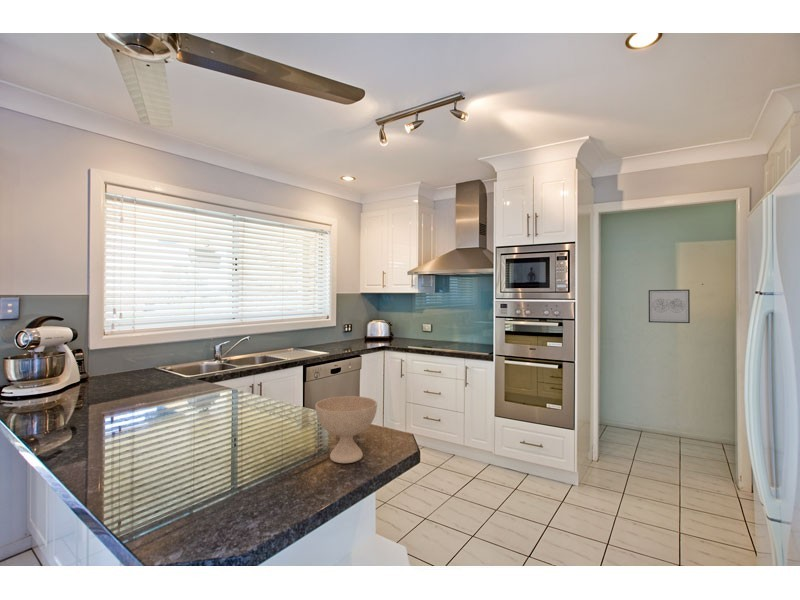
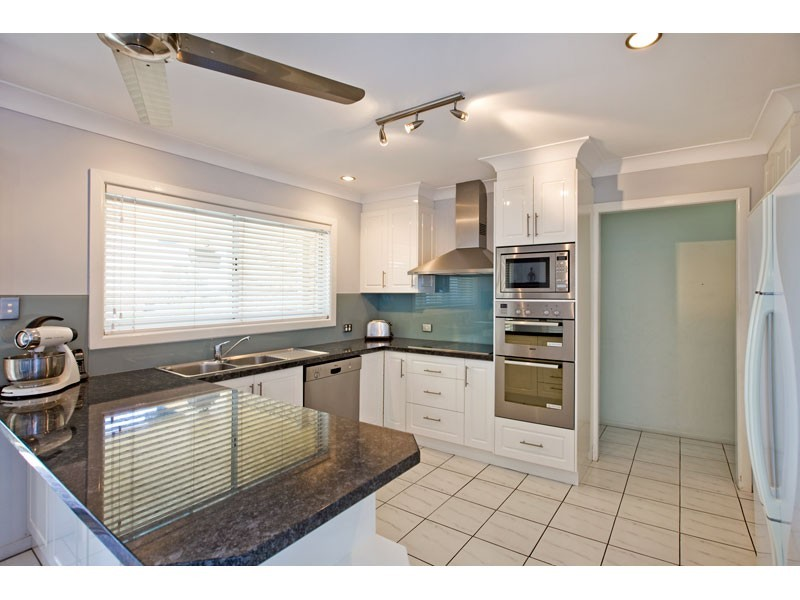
- bowl [314,395,378,464]
- wall art [648,289,691,324]
